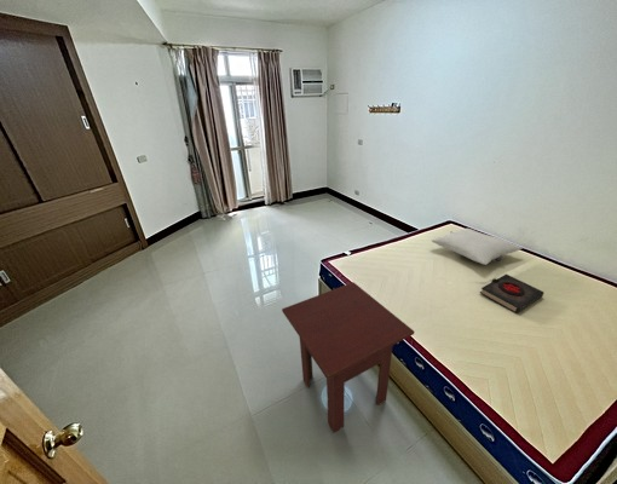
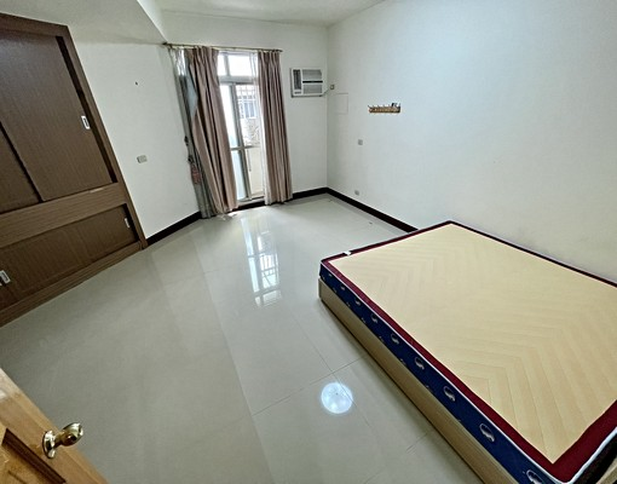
- book [479,272,546,315]
- pillow [429,227,524,266]
- side table [281,281,415,434]
